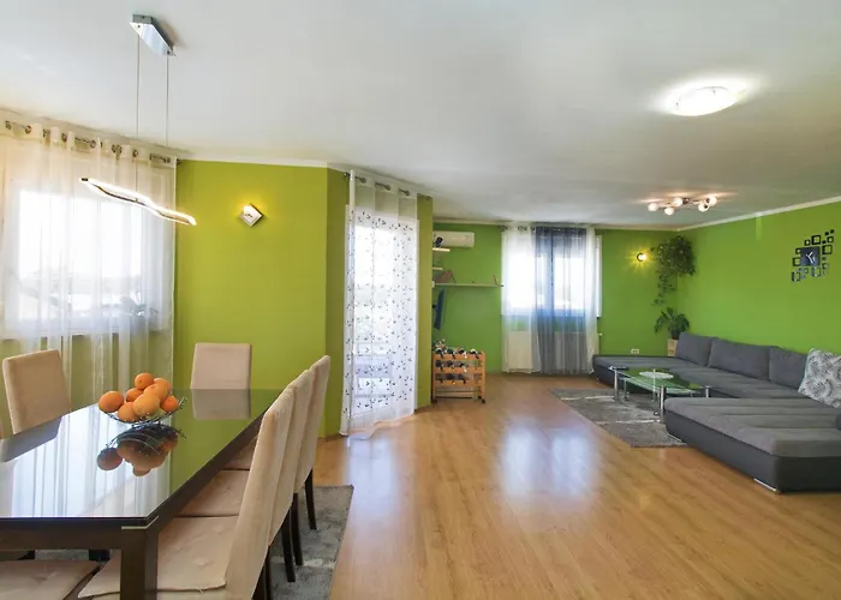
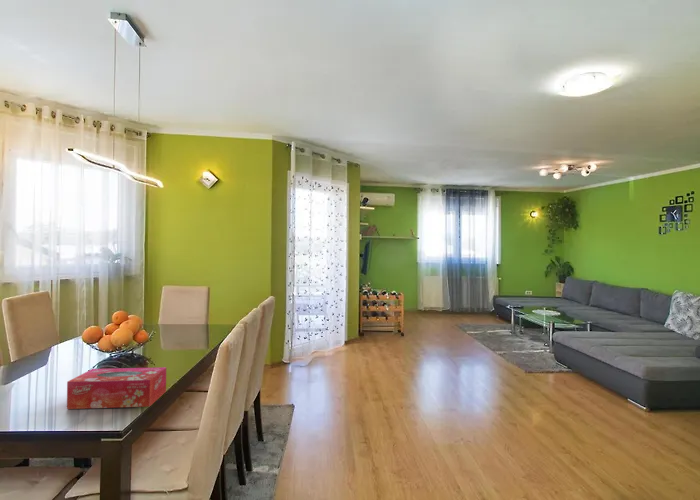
+ tissue box [66,366,167,410]
